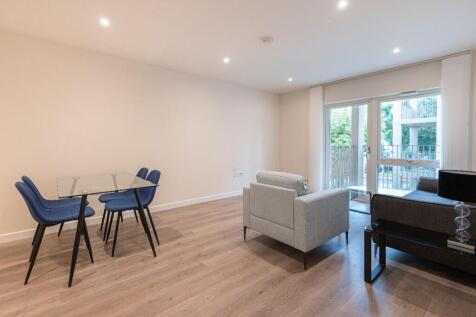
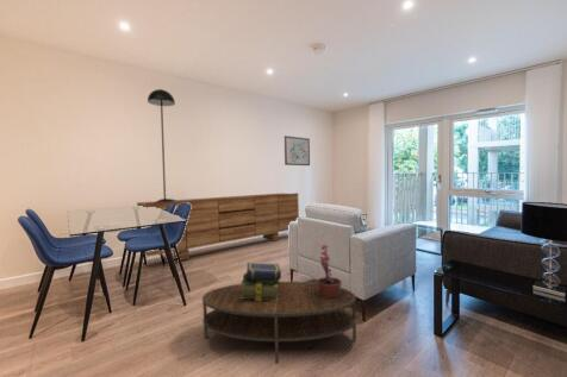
+ coffee table [201,281,357,365]
+ sideboard [136,191,300,262]
+ lamp [147,88,176,202]
+ stack of books [239,262,282,301]
+ wall art [284,134,311,166]
+ potted plant [316,244,349,297]
